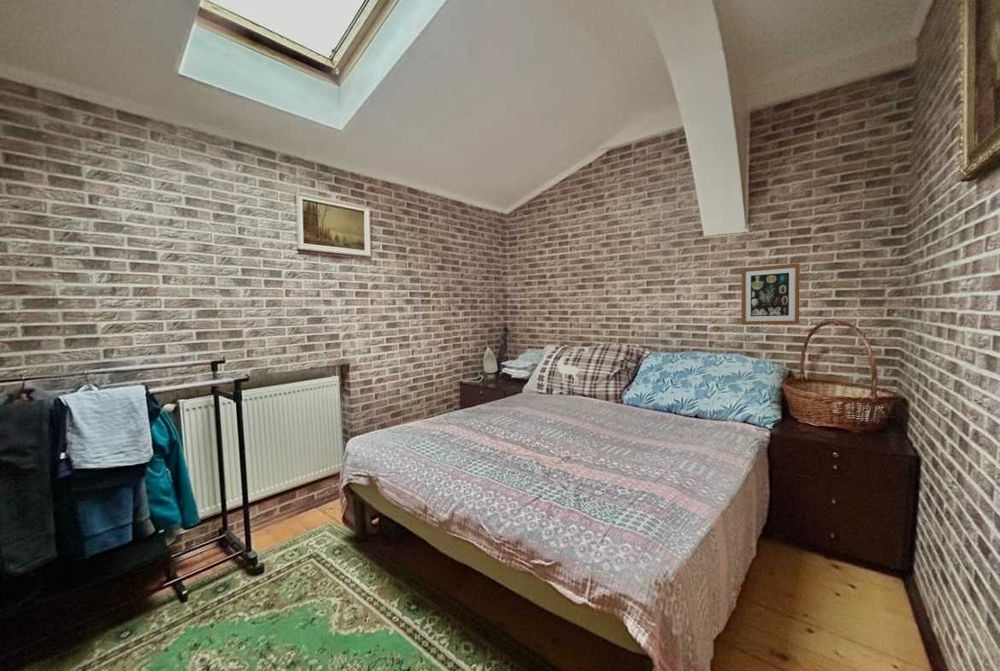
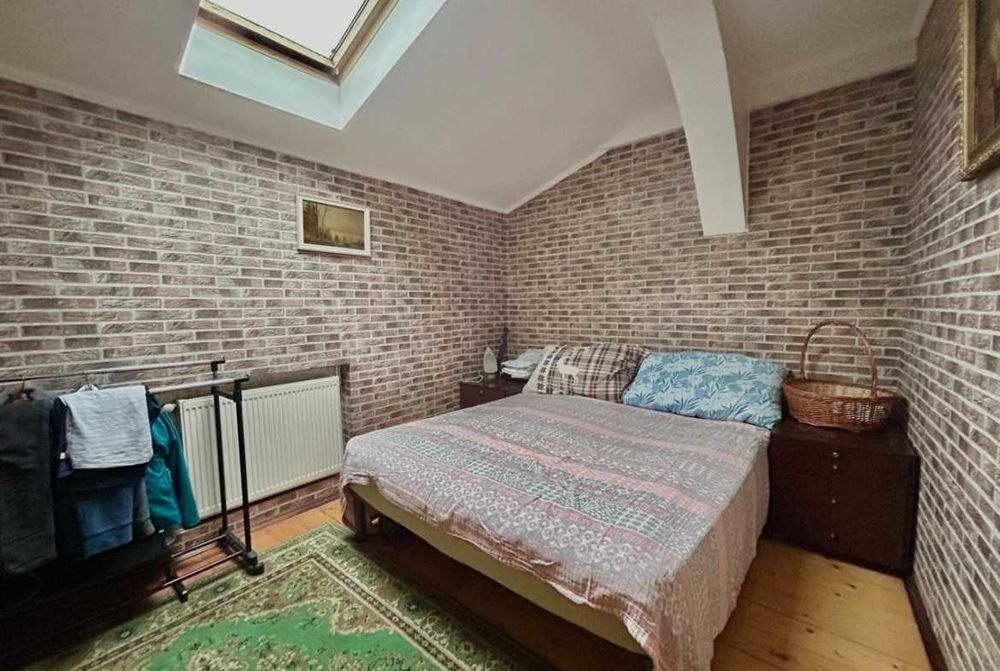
- wall art [741,262,801,325]
